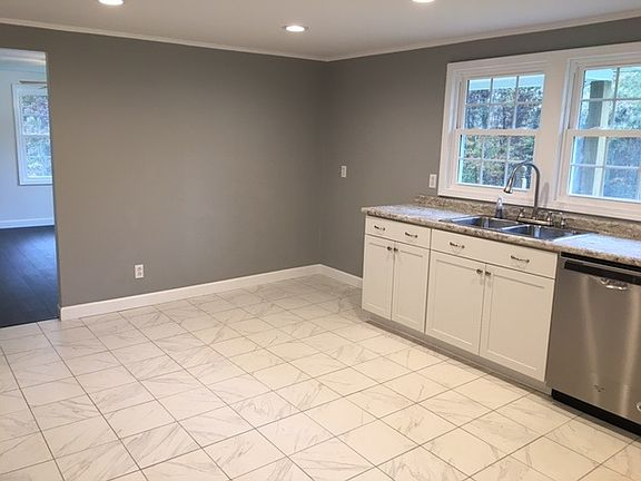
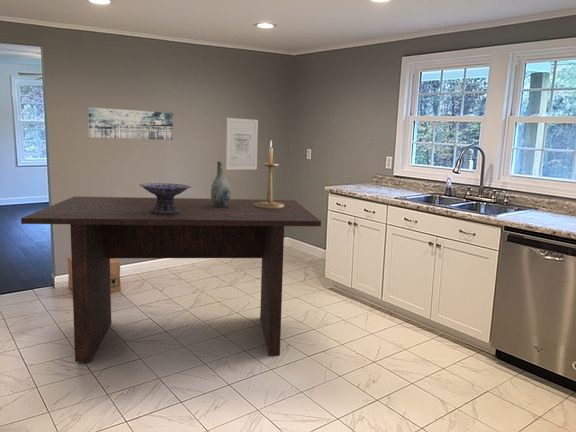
+ decorative bowl [138,182,192,214]
+ dining table [20,195,322,363]
+ cardboard box [66,256,122,293]
+ candlestick [254,140,285,208]
+ vase [210,160,232,206]
+ wall art [87,106,174,141]
+ wall art [225,117,259,171]
